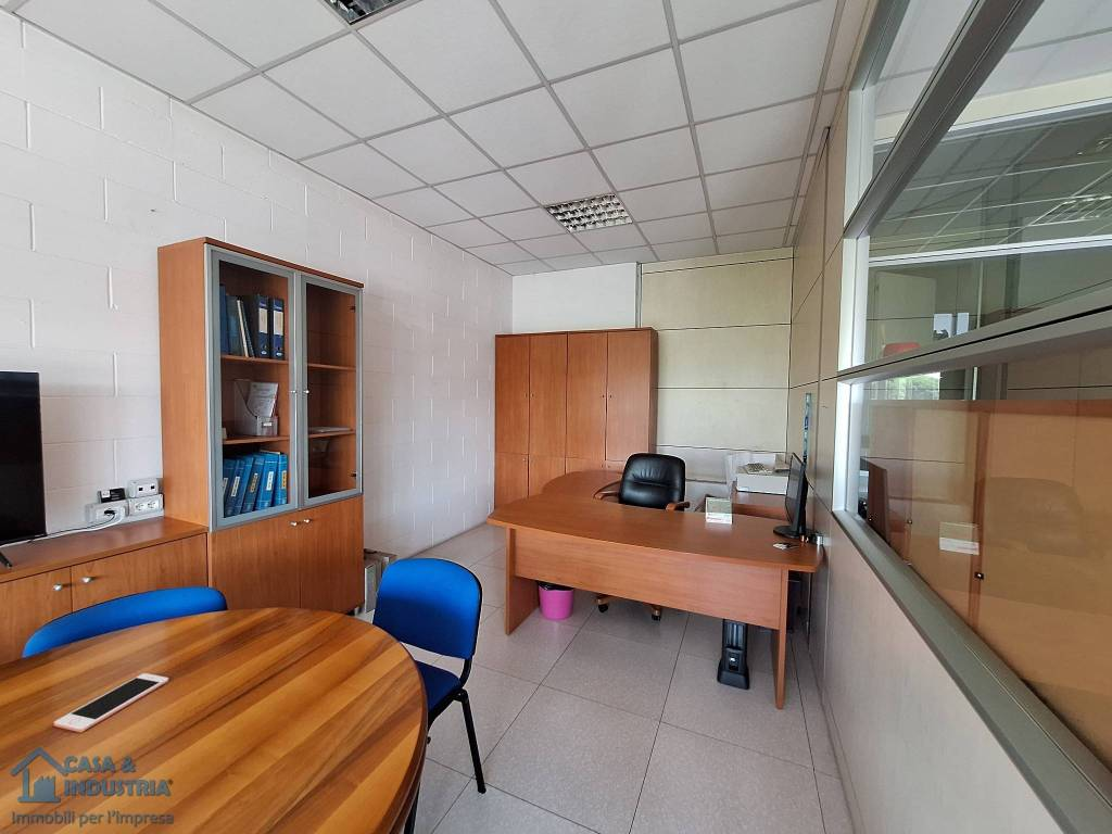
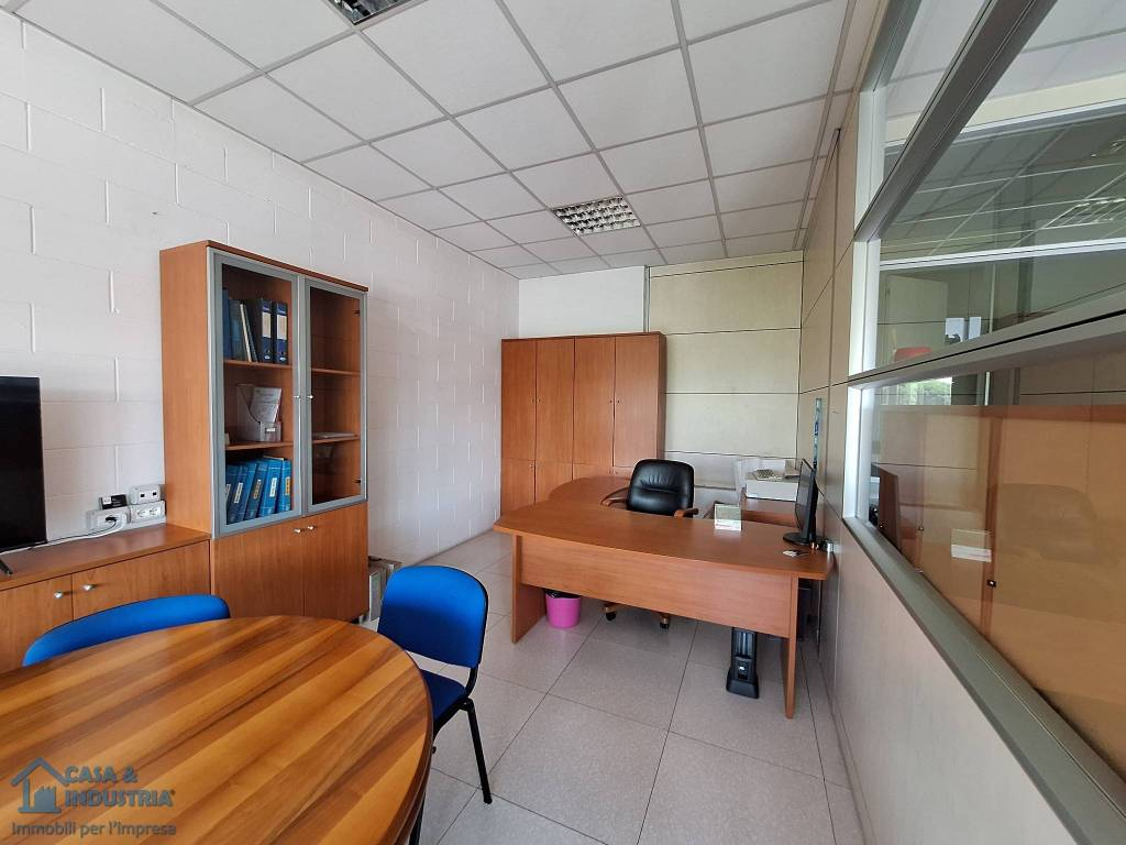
- cell phone [53,672,169,733]
